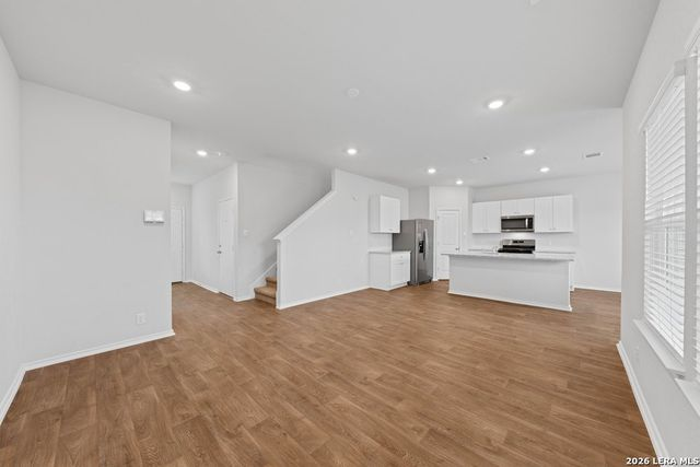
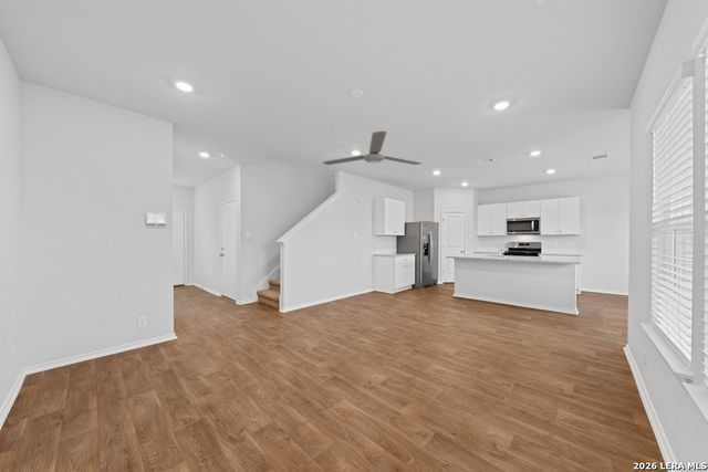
+ ceiling fan [322,129,423,166]
